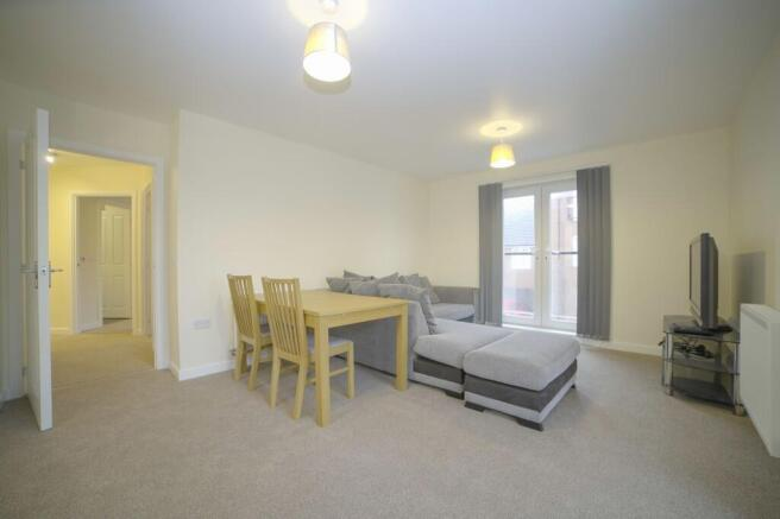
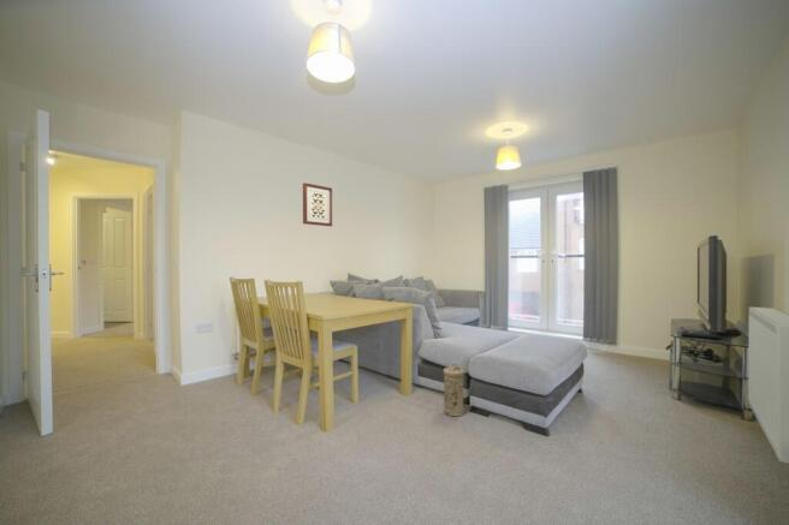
+ water filter [443,360,465,417]
+ wall art [302,181,333,227]
